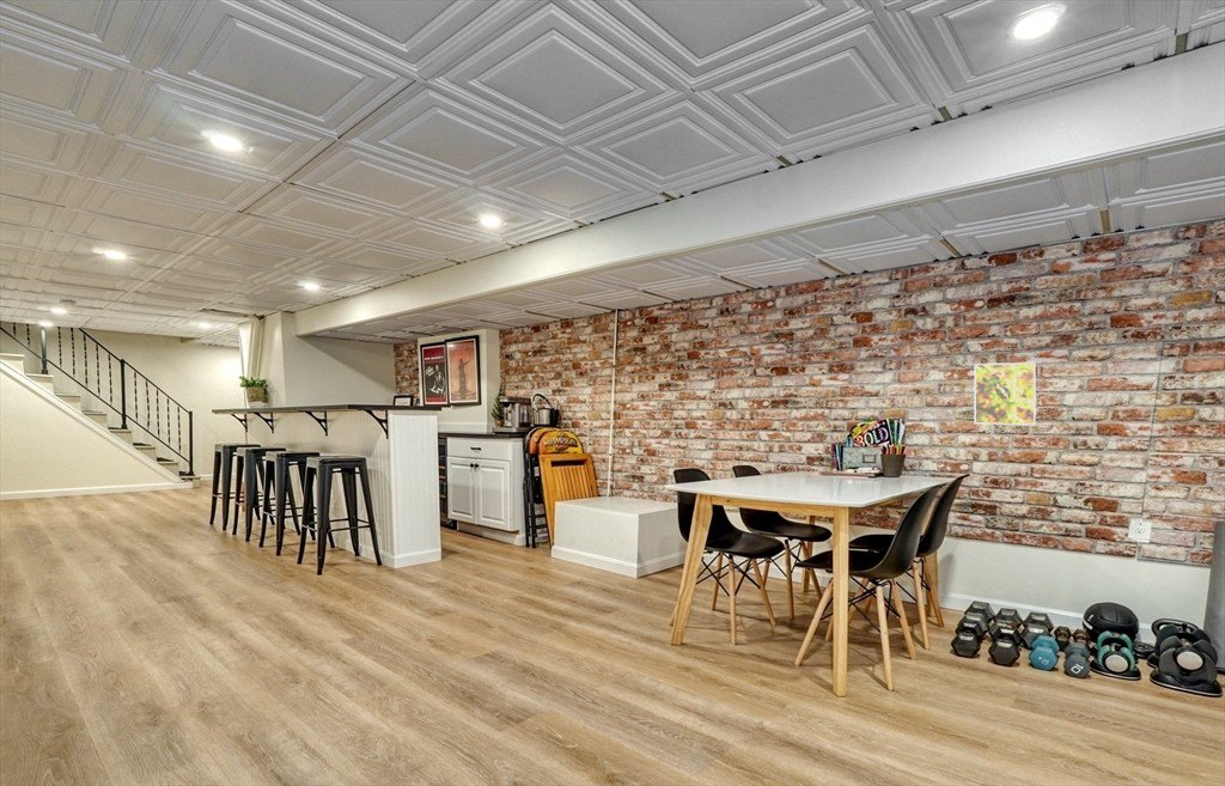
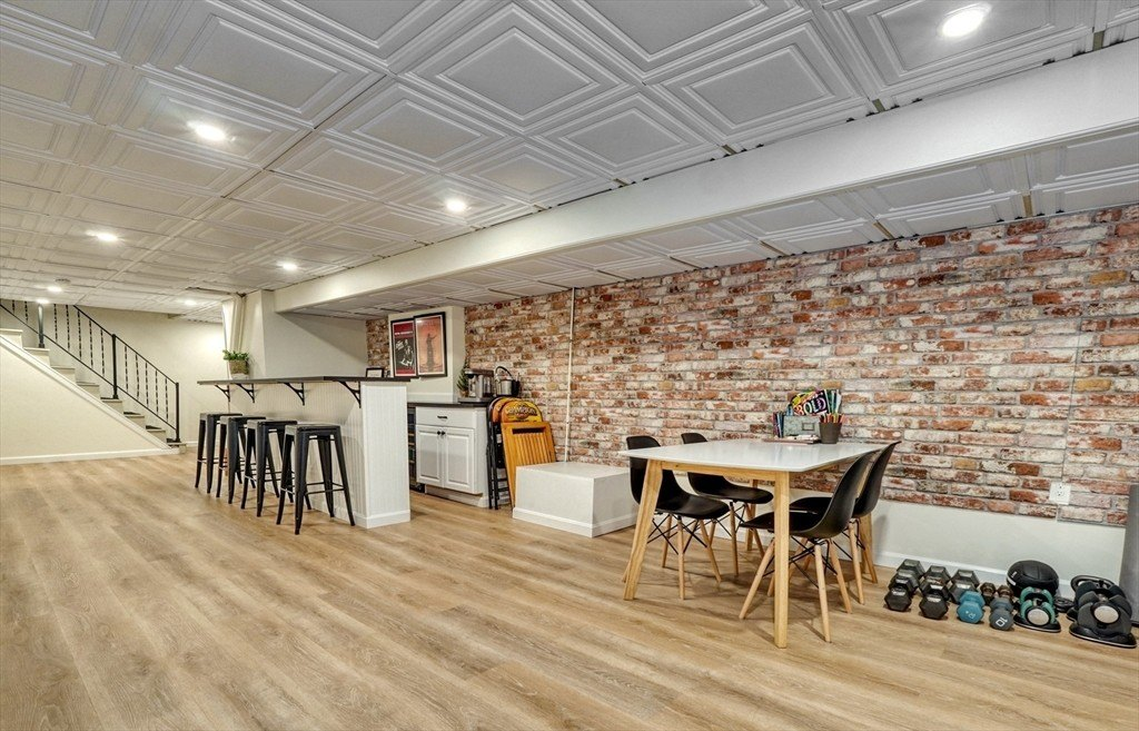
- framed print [974,361,1037,427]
